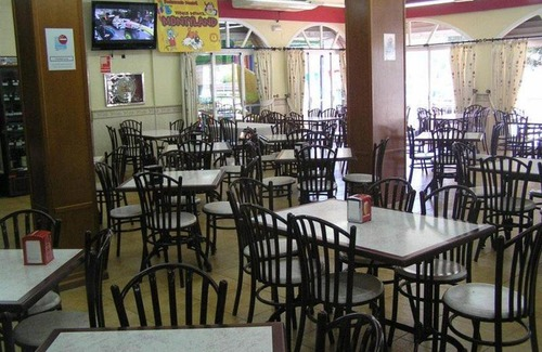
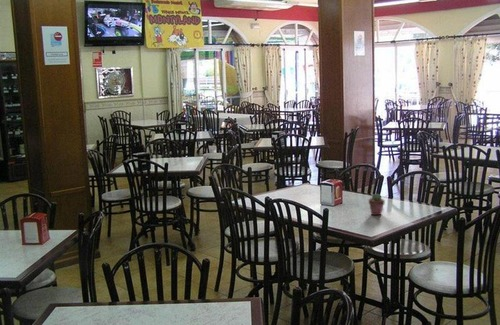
+ potted succulent [368,193,386,216]
